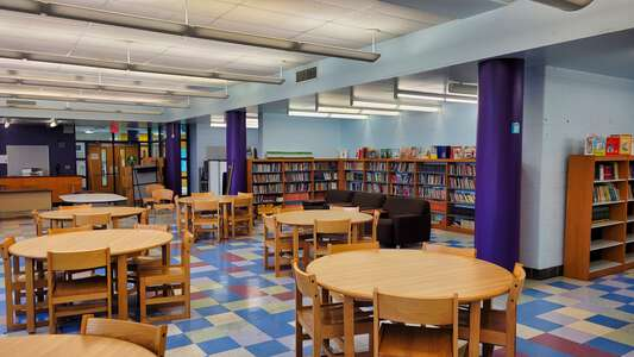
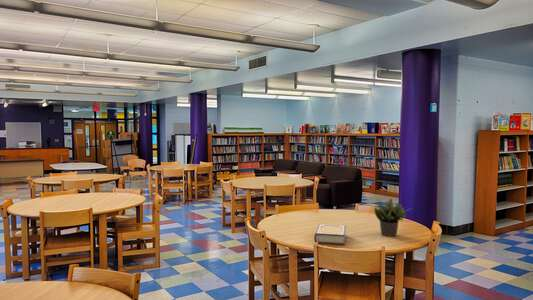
+ book [313,223,347,246]
+ potted plant [373,197,413,237]
